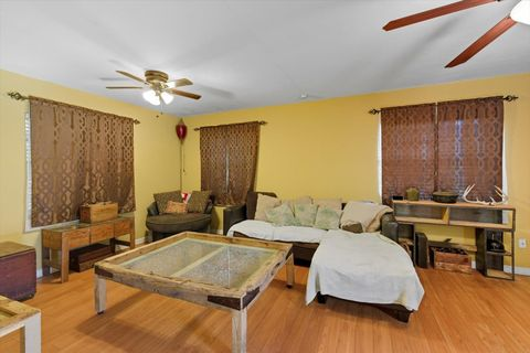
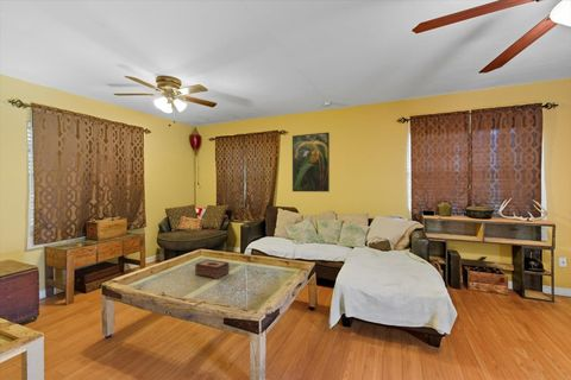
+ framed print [291,132,331,192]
+ tissue box [194,259,231,280]
